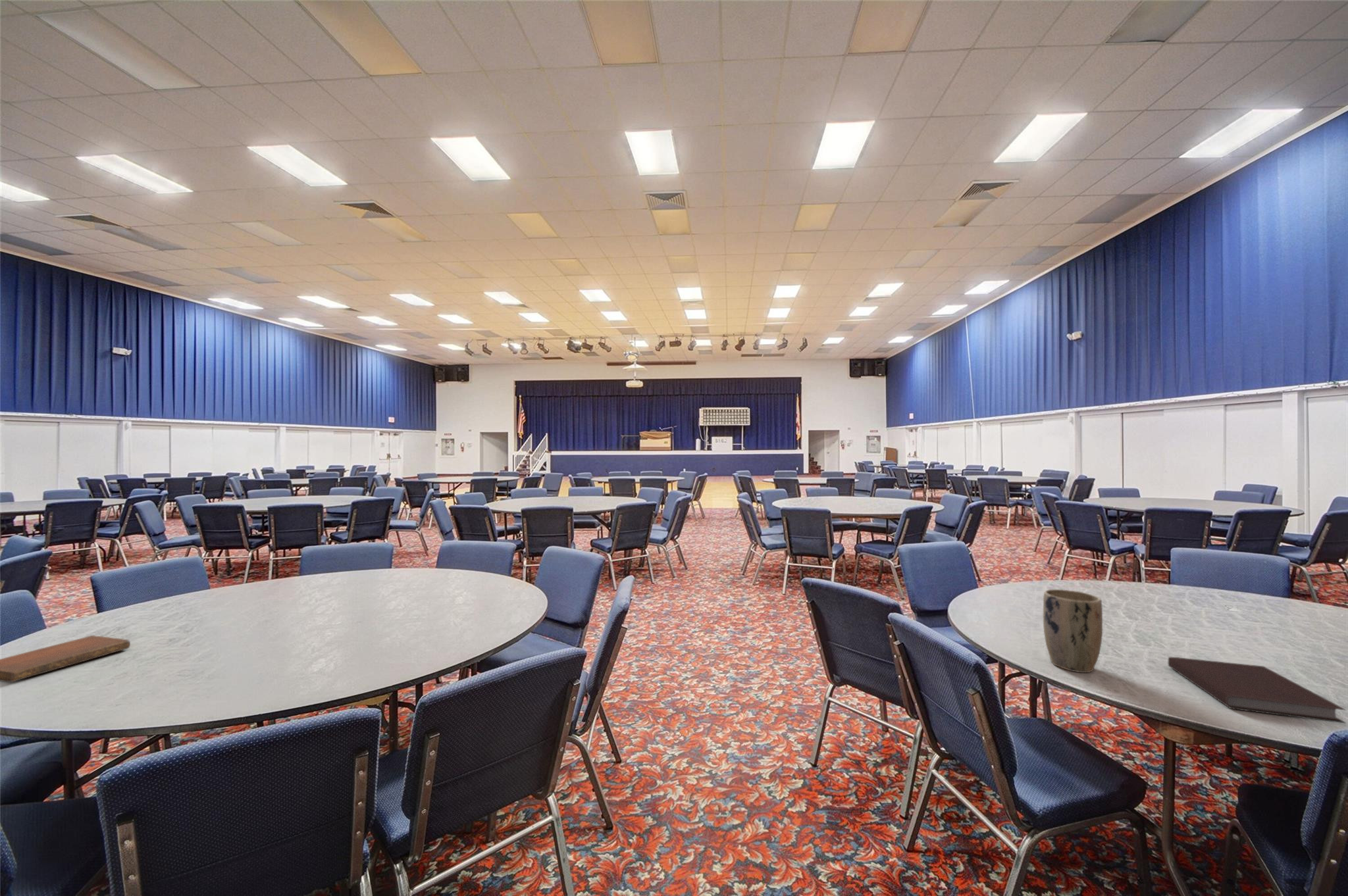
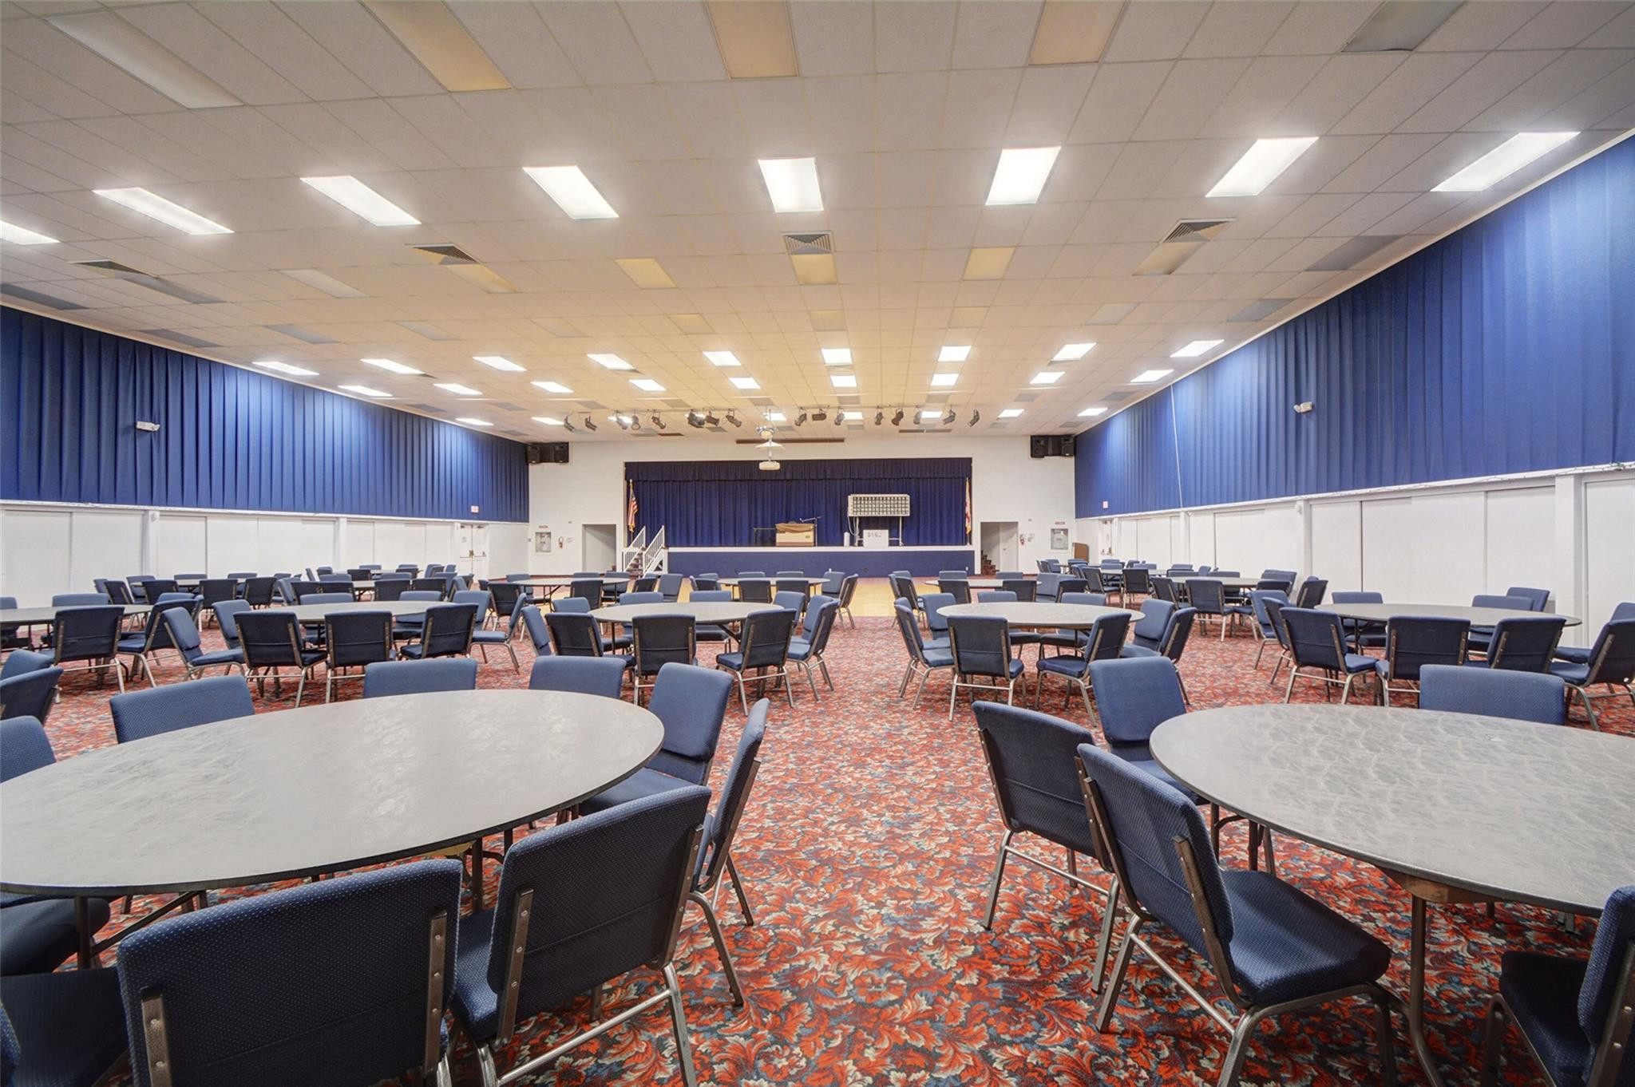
- notebook [0,635,131,683]
- plant pot [1043,589,1103,673]
- notebook [1168,657,1347,724]
